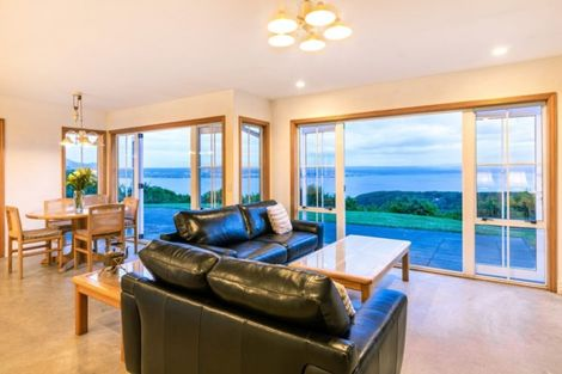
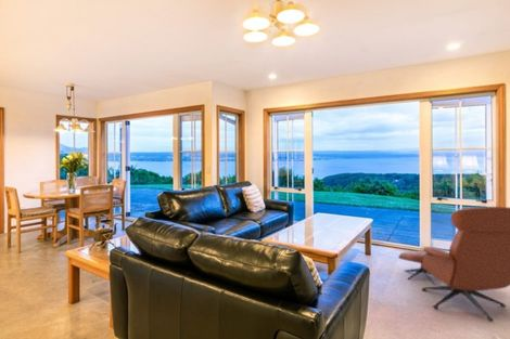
+ lounge chair [397,206,510,323]
